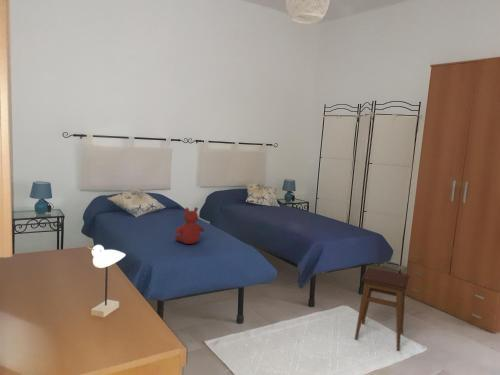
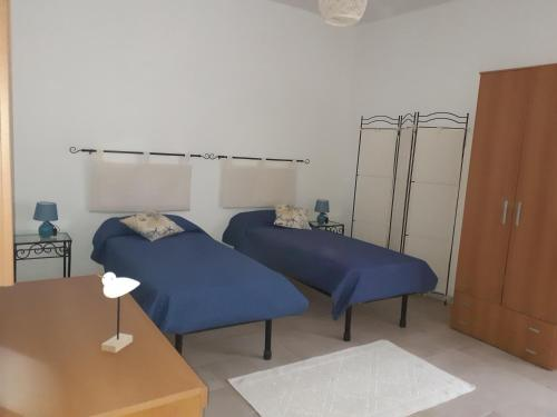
- teddy bear [174,206,205,245]
- stool [354,267,410,351]
